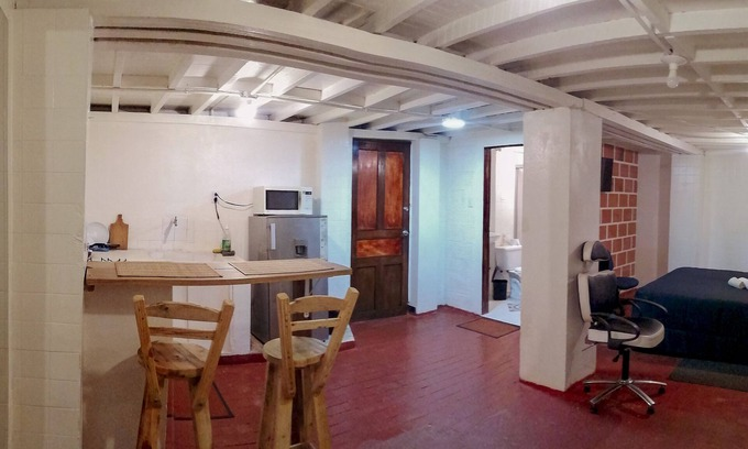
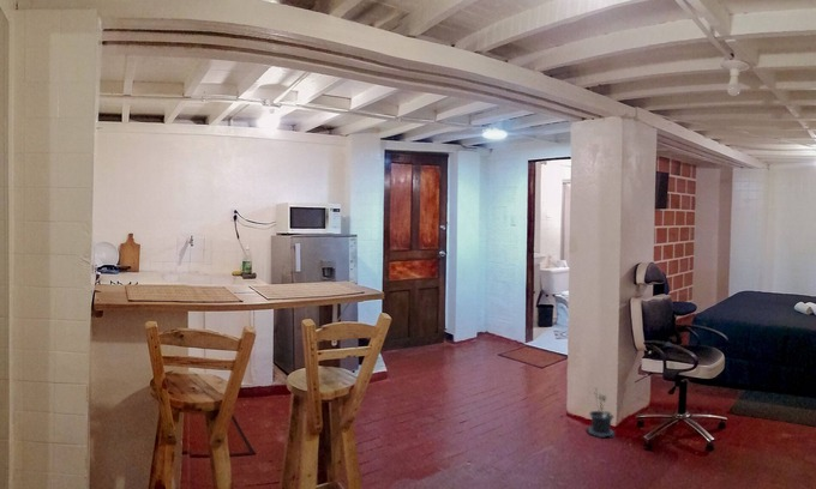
+ potted plant [586,386,616,439]
